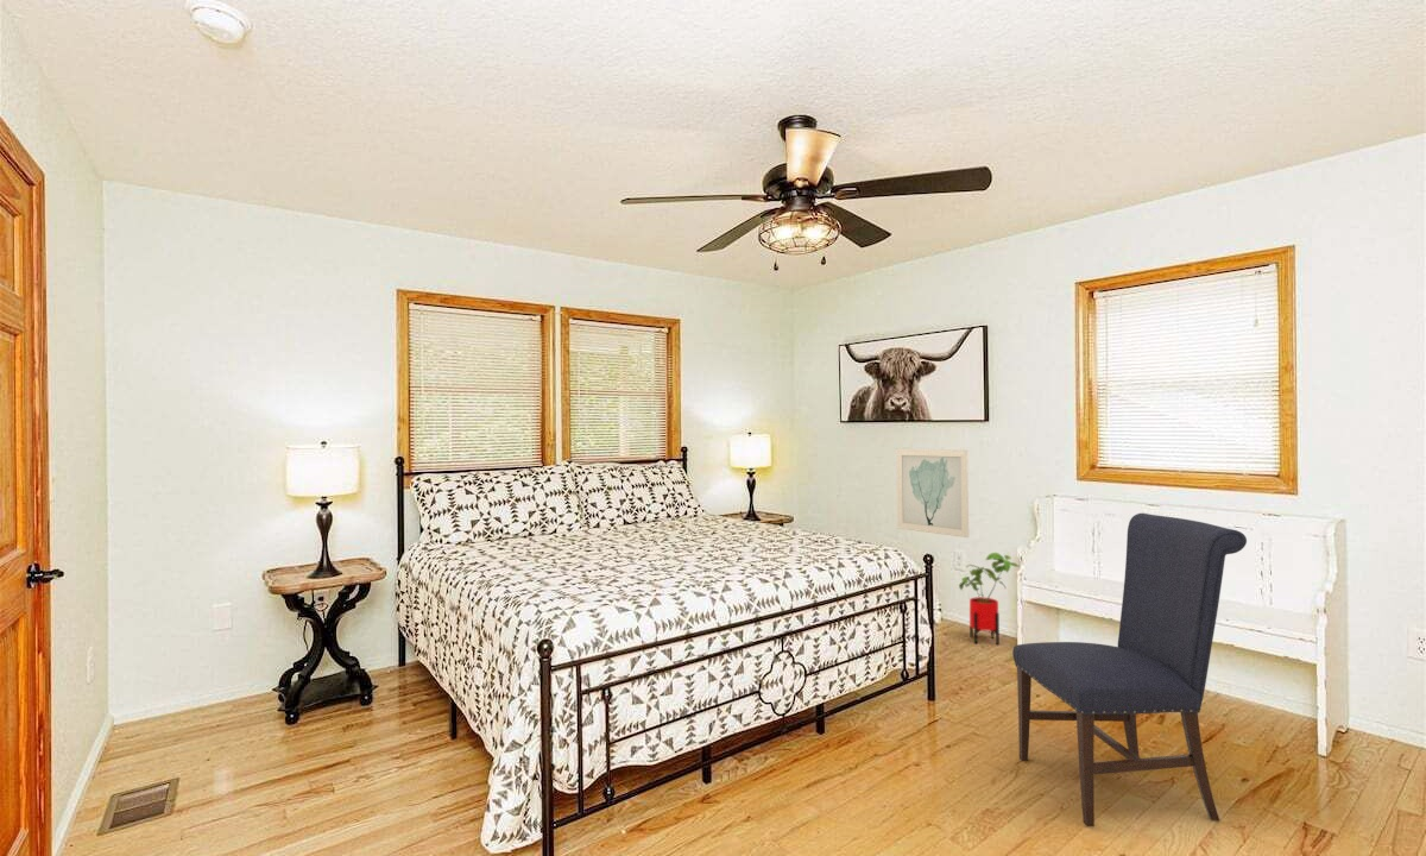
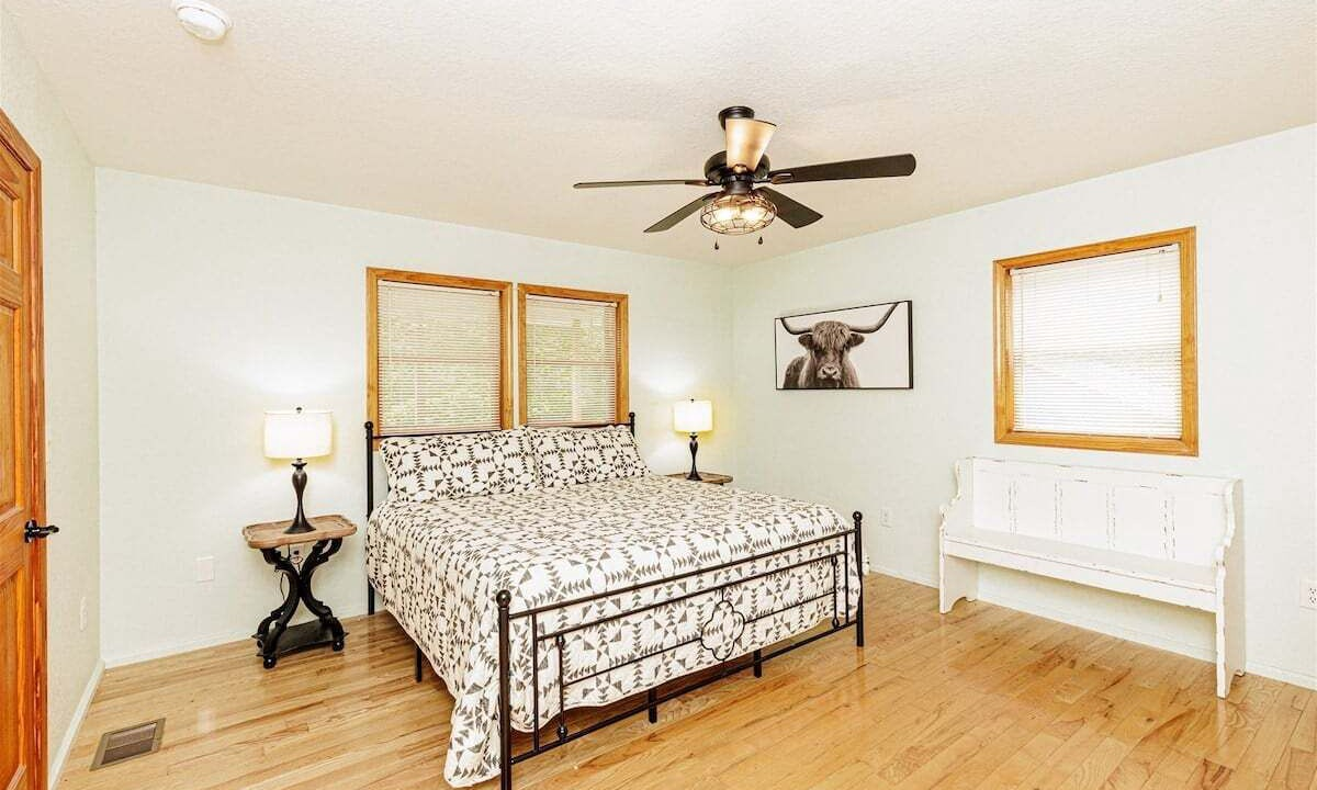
- chair [1011,512,1248,827]
- house plant [958,552,1020,646]
- wall art [895,448,970,539]
